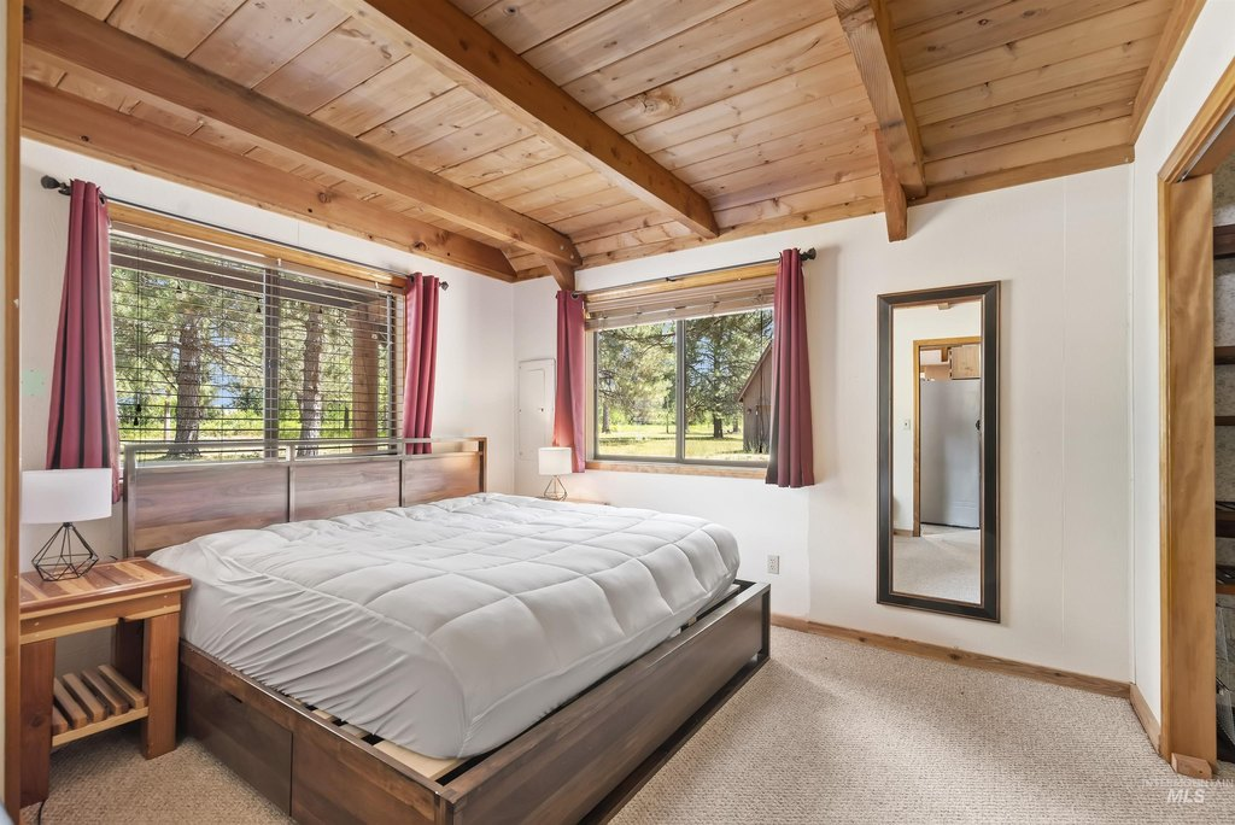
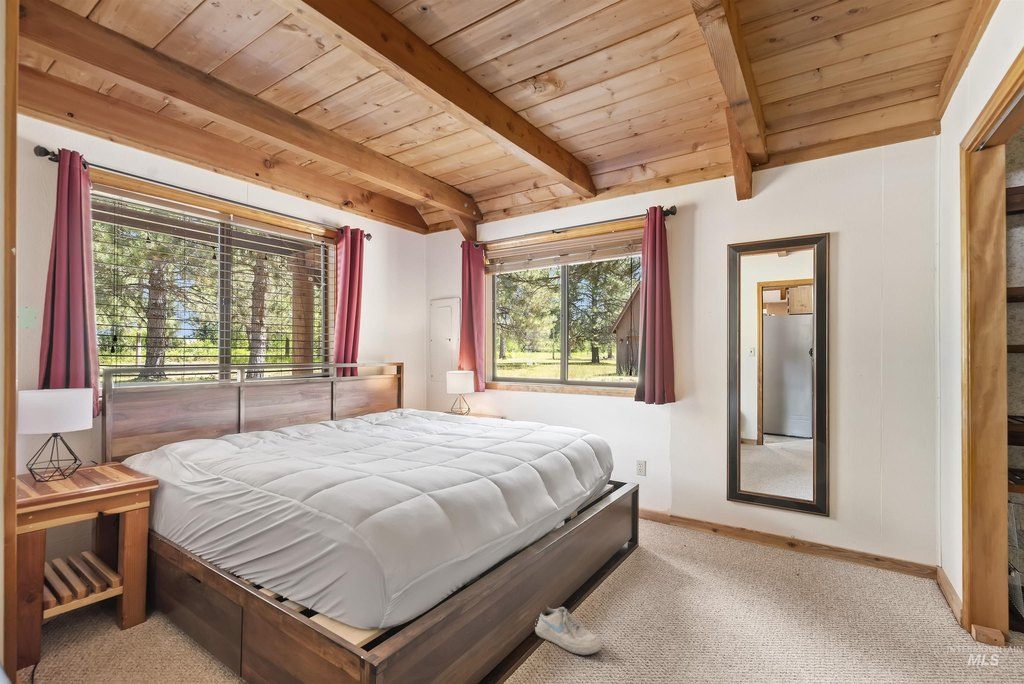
+ shoe [534,606,603,657]
